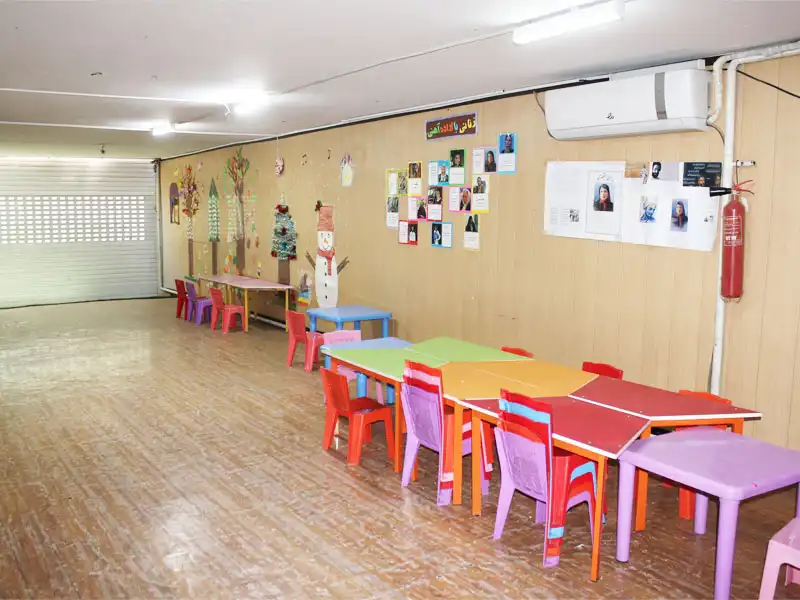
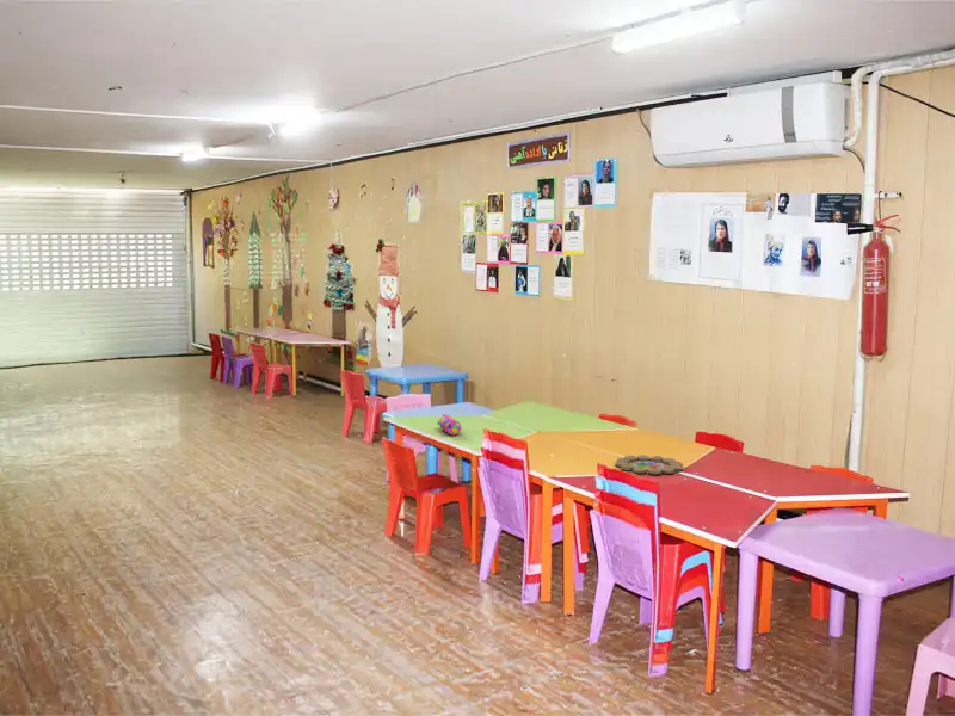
+ memory game [614,453,684,475]
+ pencil case [436,413,462,437]
